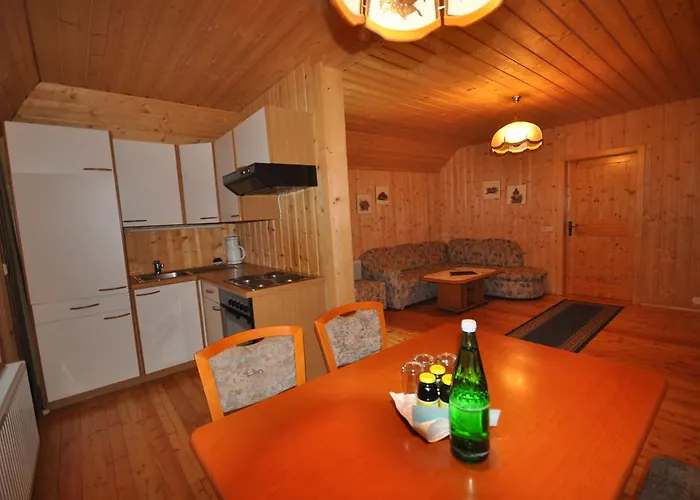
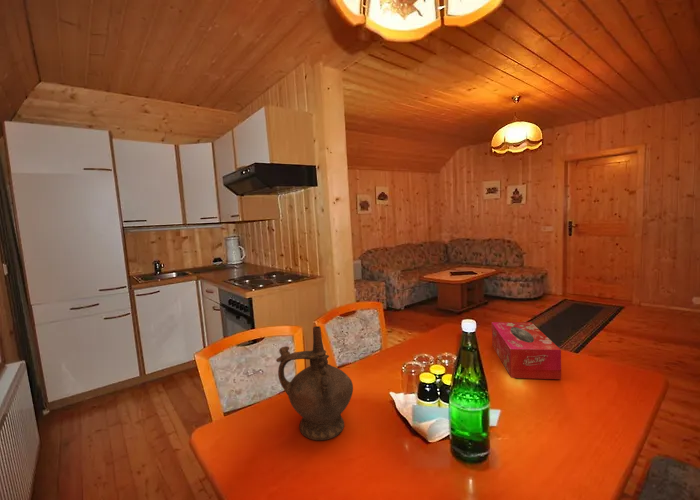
+ tissue box [491,321,562,380]
+ ceremonial vessel [275,325,354,441]
